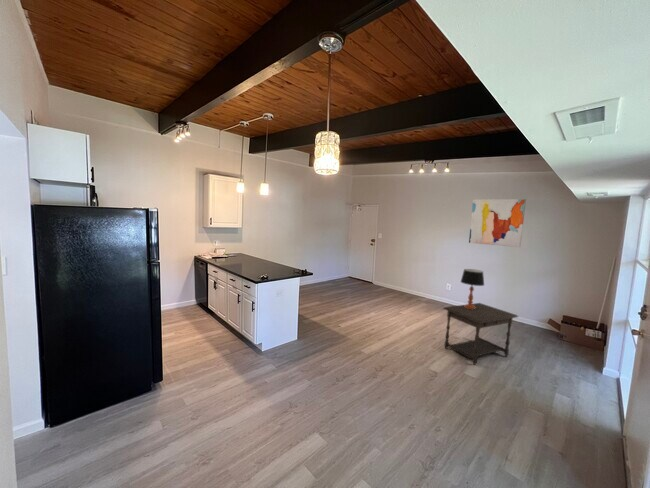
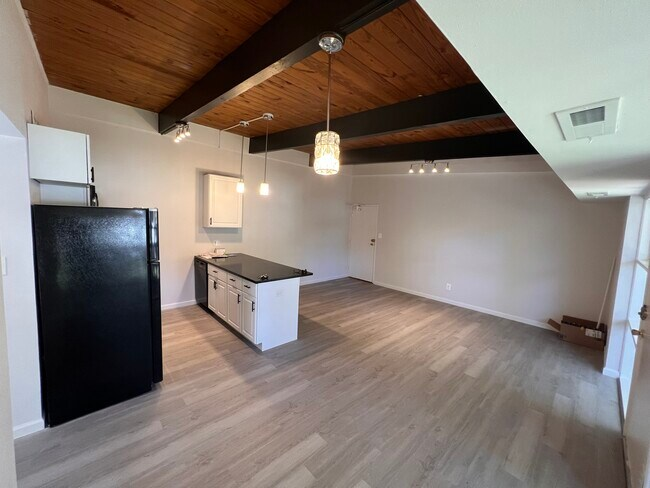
- side table [442,302,519,366]
- wall art [468,198,527,248]
- table lamp [460,268,485,310]
